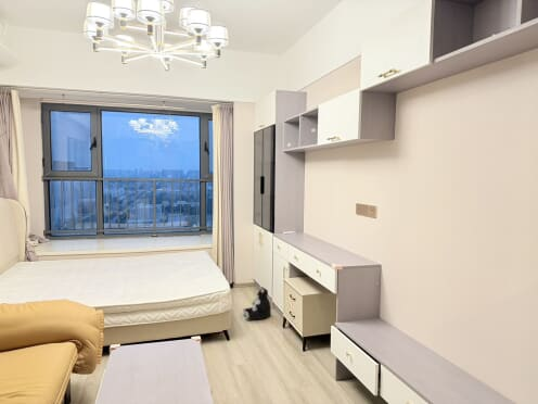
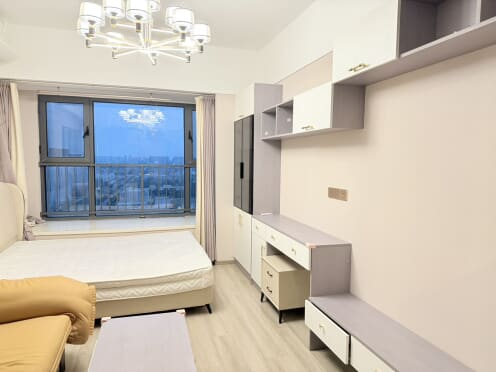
- plush toy [242,286,272,320]
